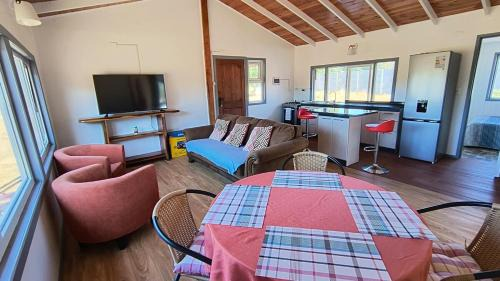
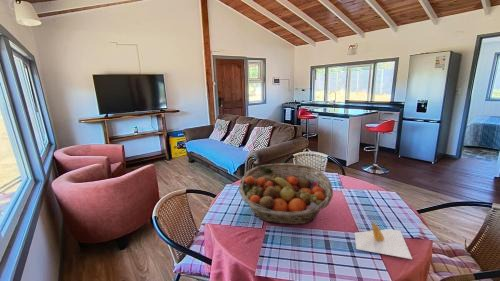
+ fruit basket [238,162,334,225]
+ napkin holder [354,219,413,260]
